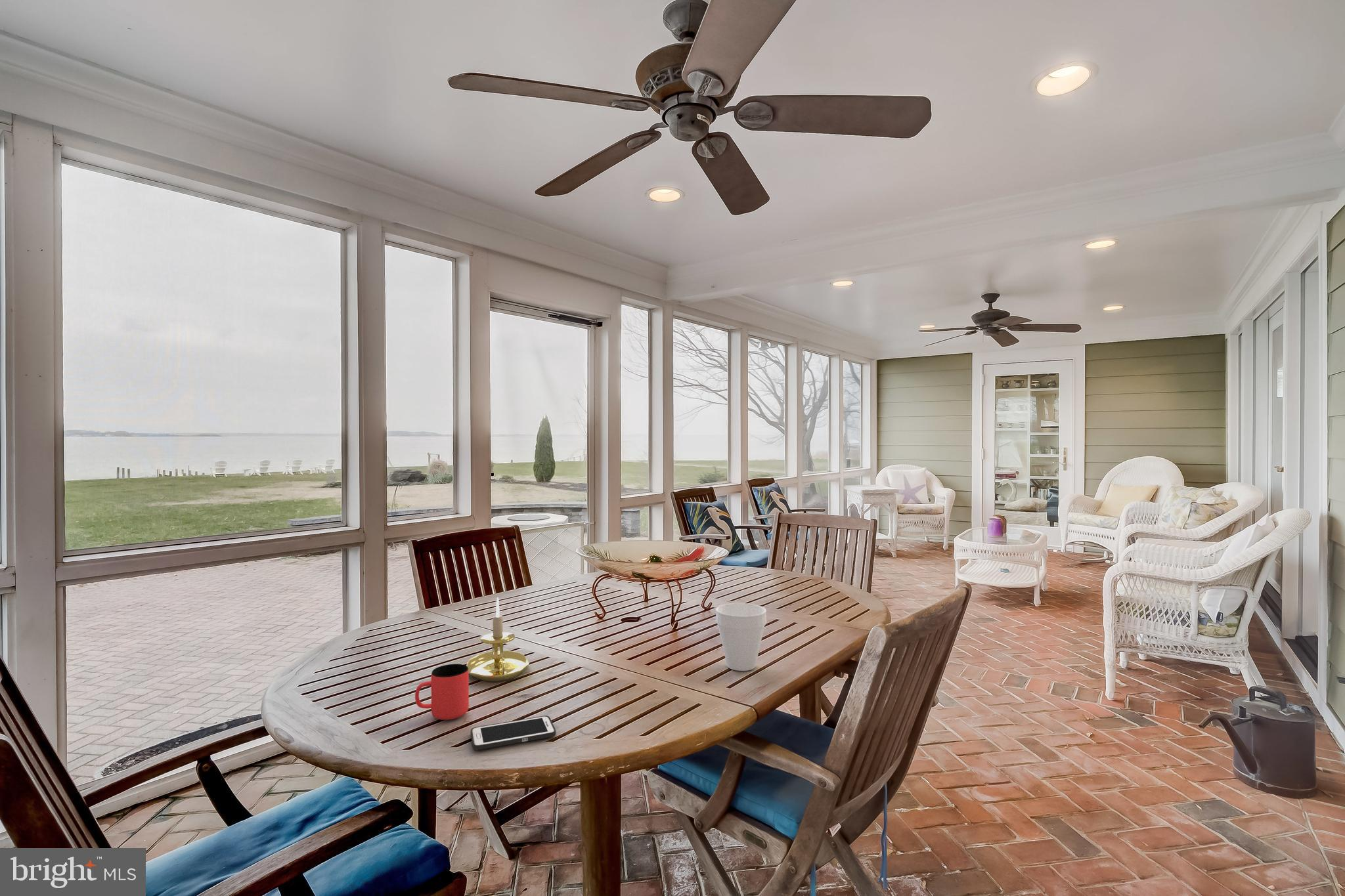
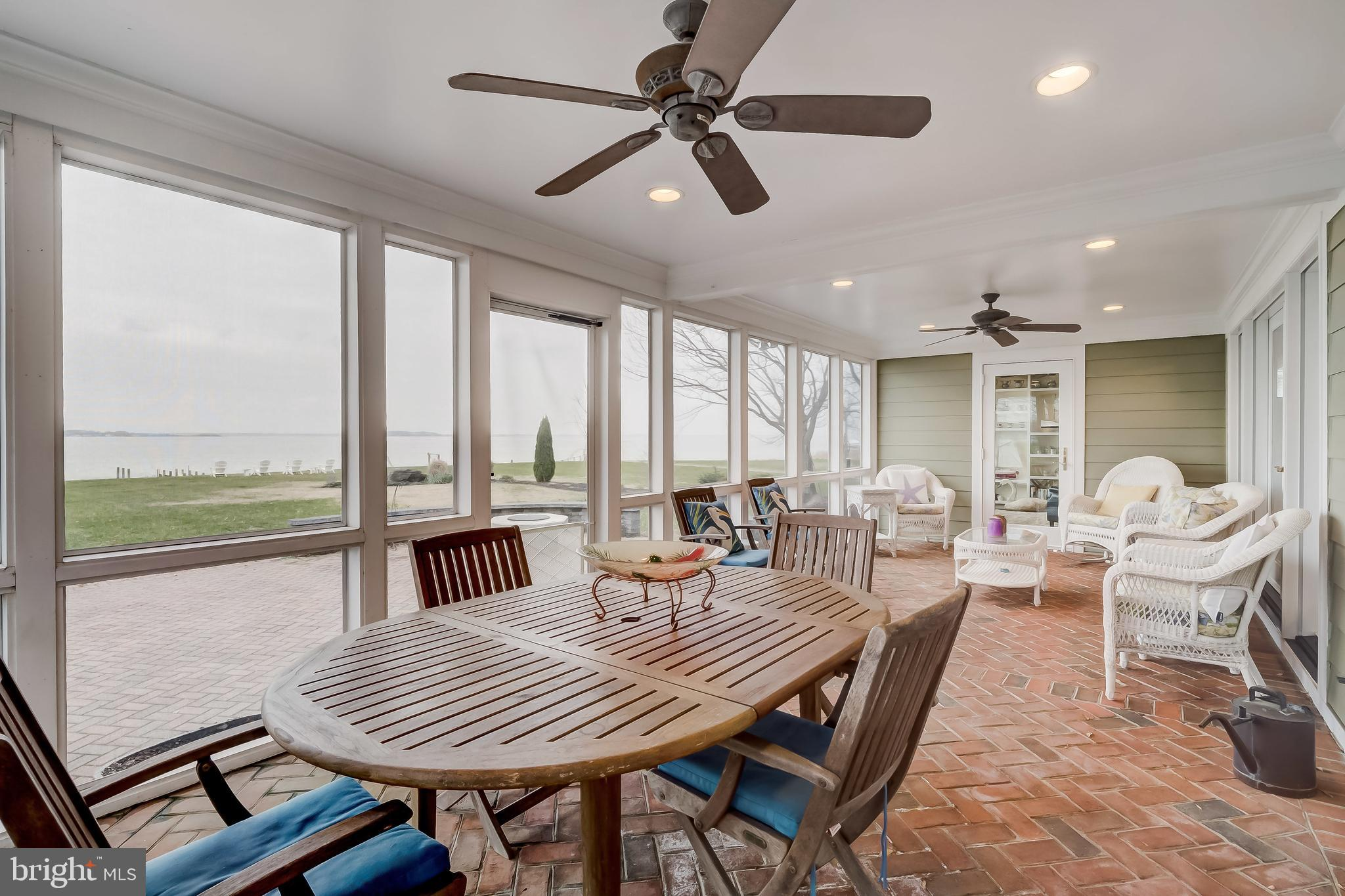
- candle holder [466,597,530,682]
- cup [414,664,470,721]
- cup [715,603,767,672]
- cell phone [470,715,556,751]
